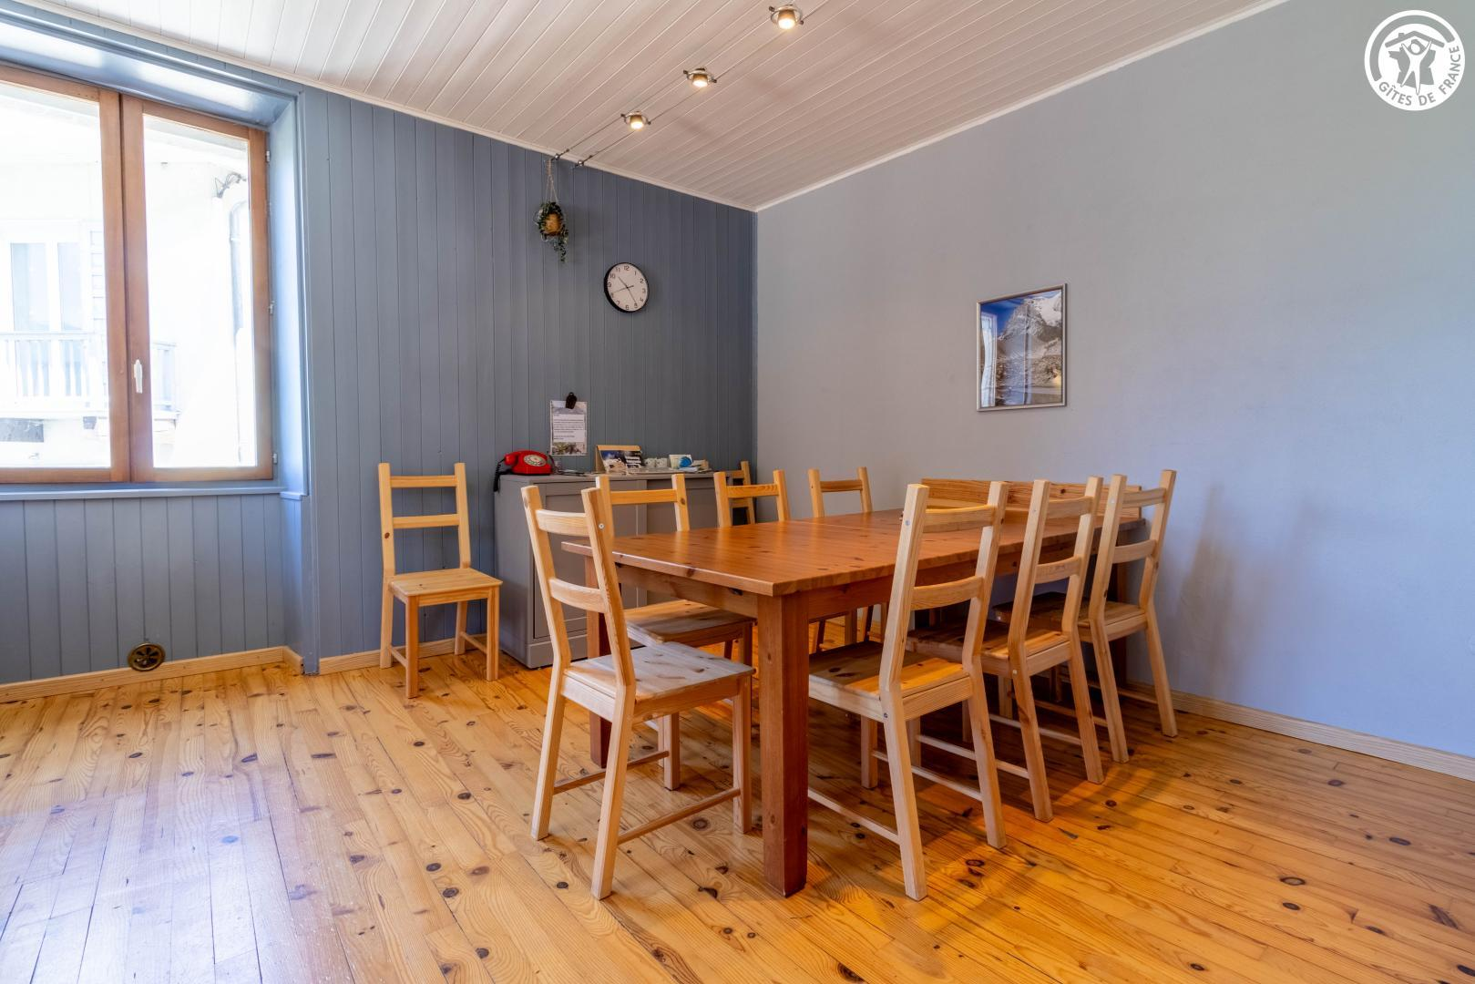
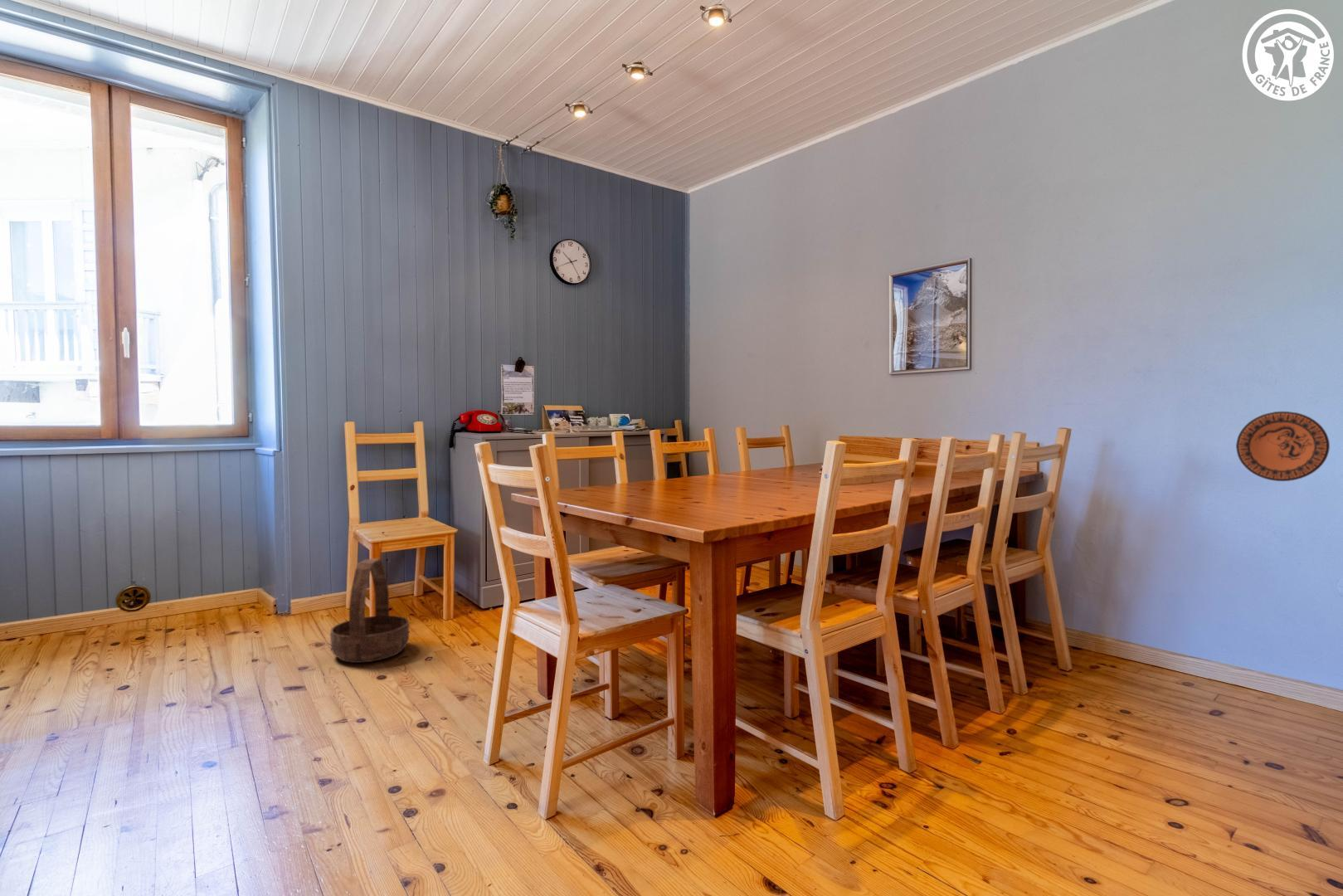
+ decorative plate [1235,411,1331,482]
+ basket [329,558,410,664]
